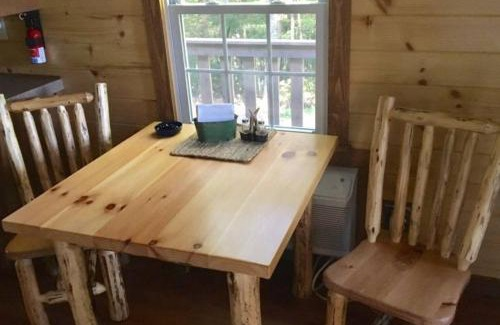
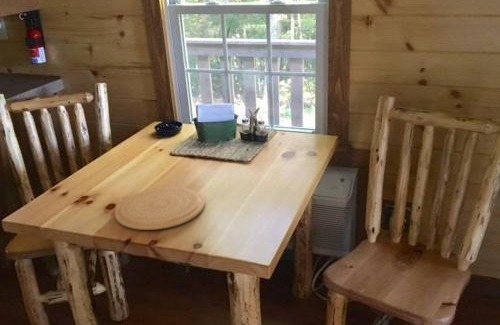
+ plate [114,186,206,231]
